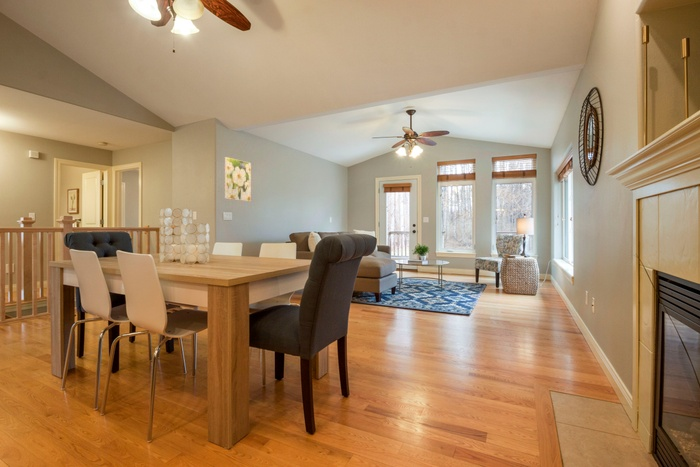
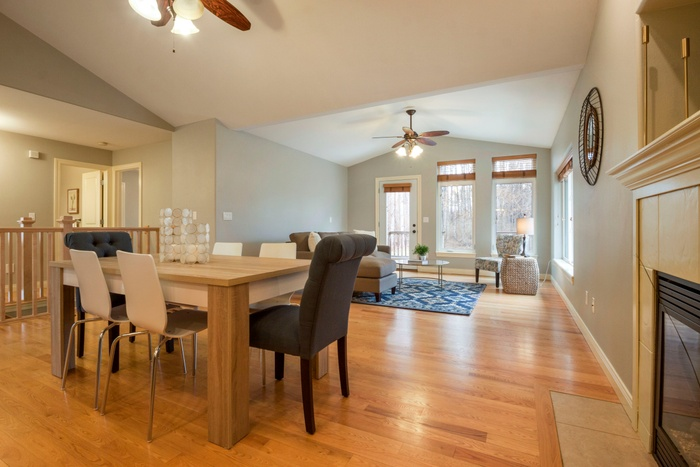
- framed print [224,156,252,202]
